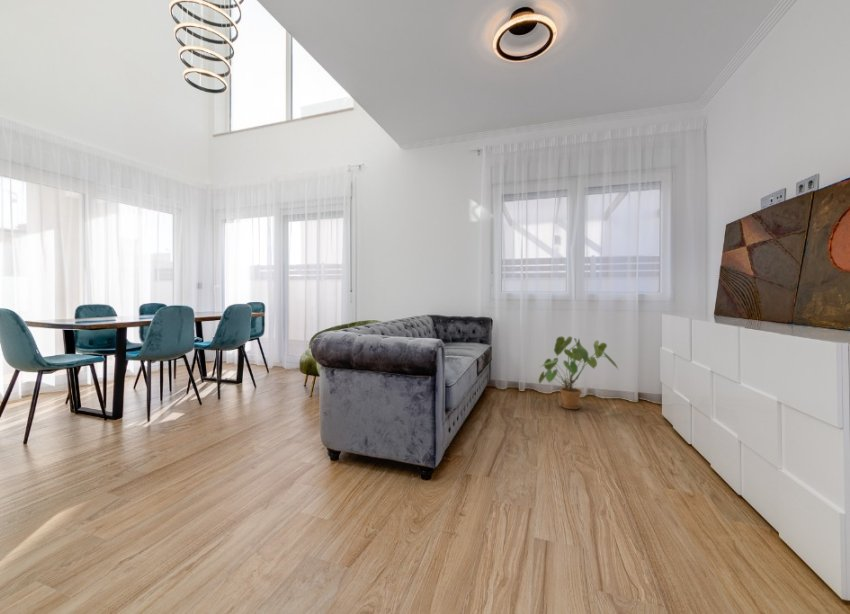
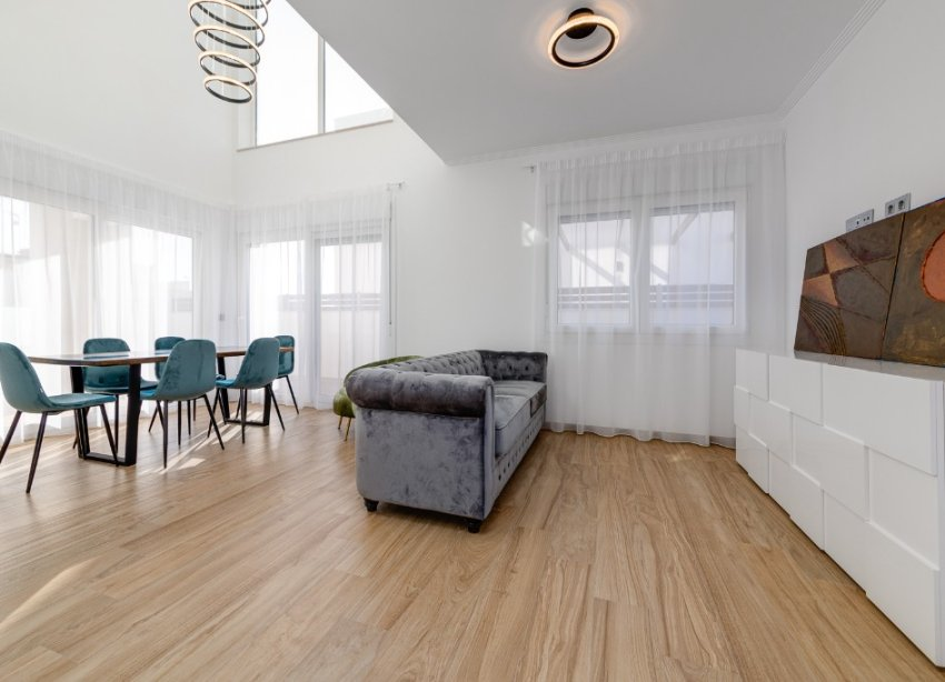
- house plant [538,335,619,410]
